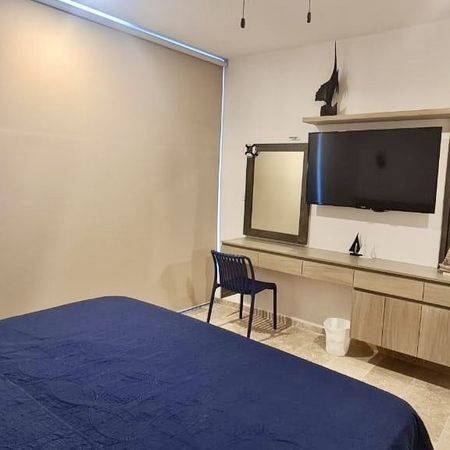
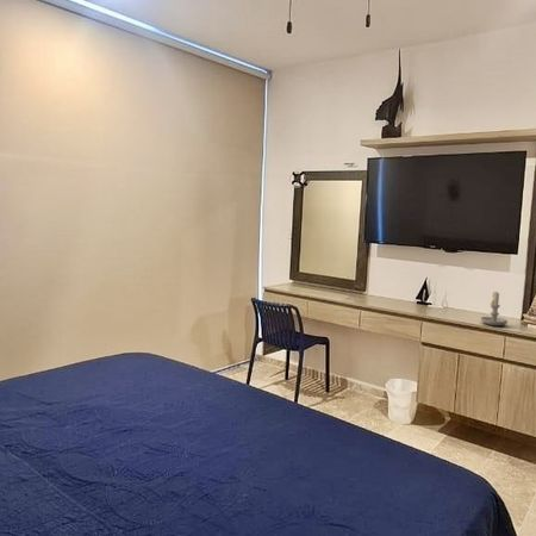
+ candle [480,291,509,326]
